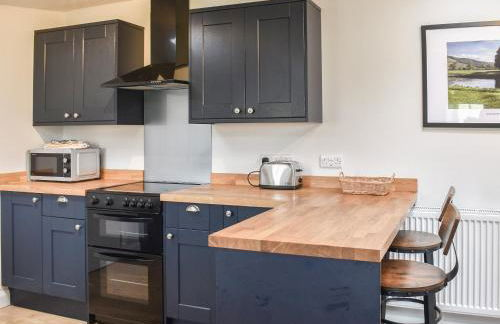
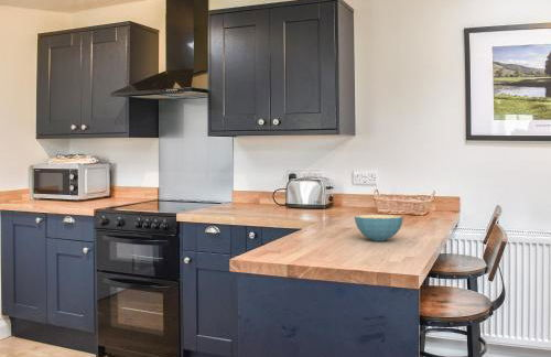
+ cereal bowl [354,214,404,242]
